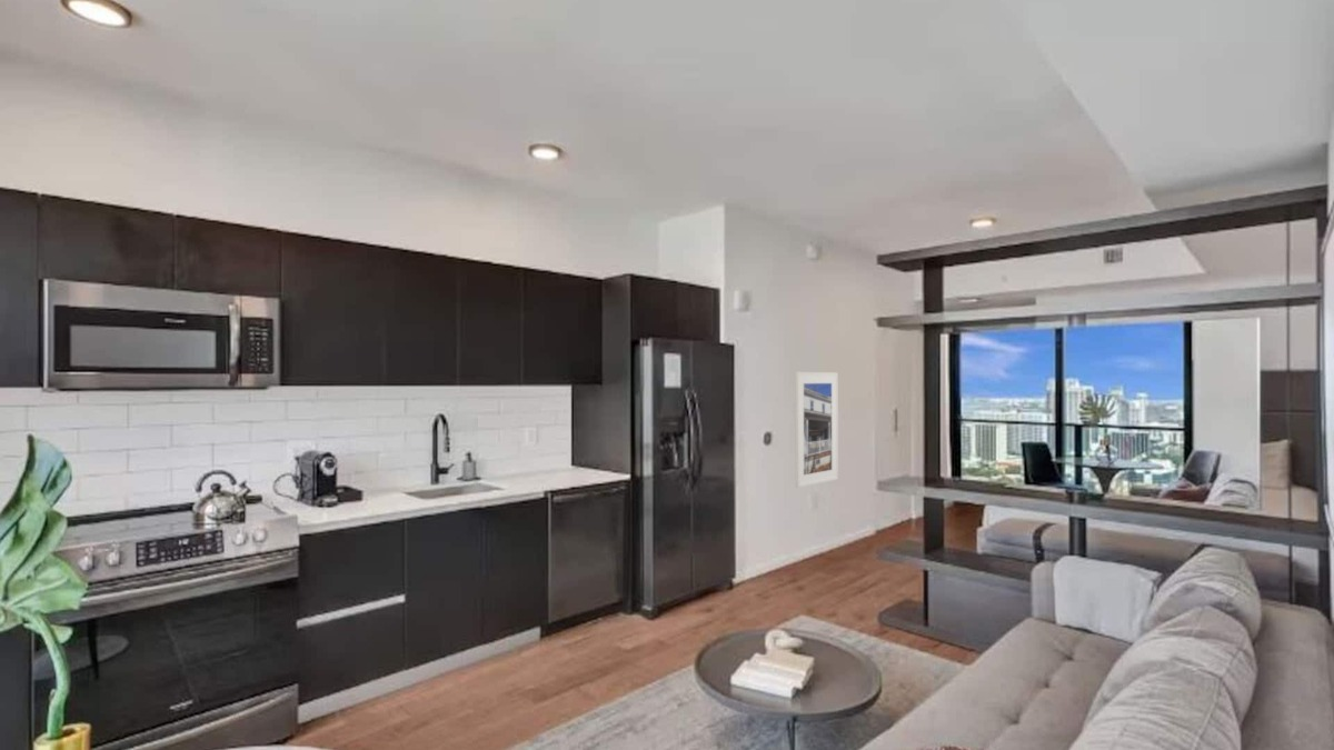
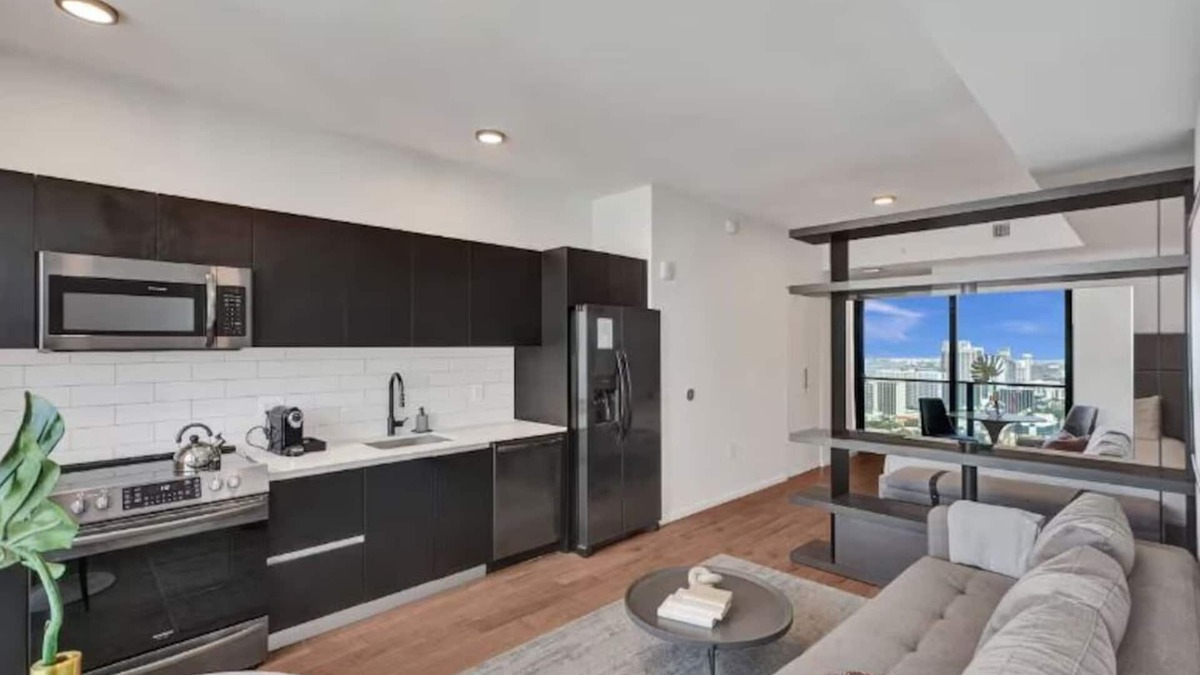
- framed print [794,371,839,489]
